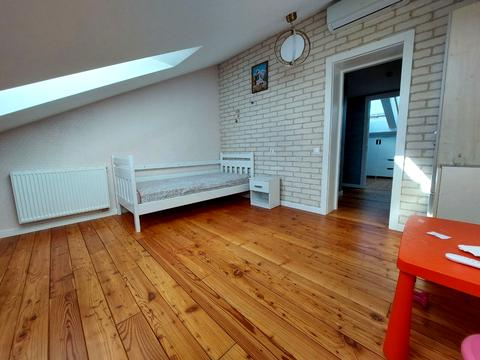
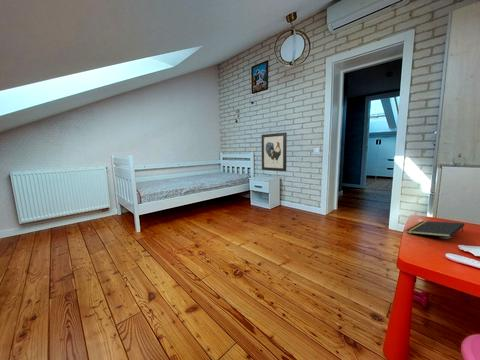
+ wall art [261,132,288,172]
+ notepad [405,220,465,238]
